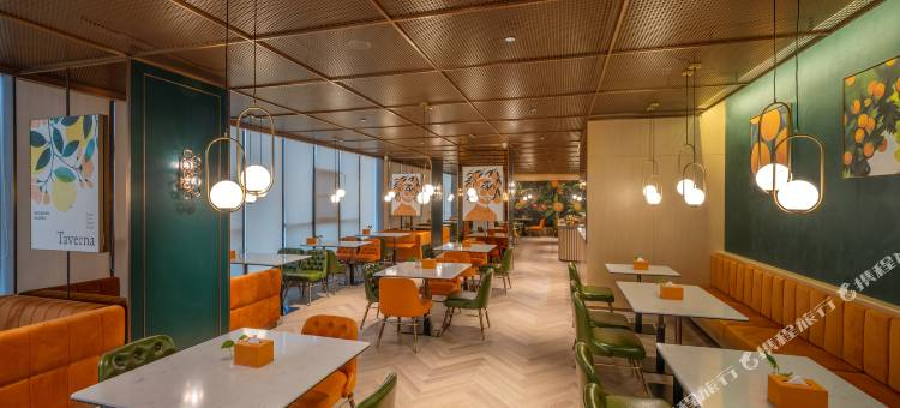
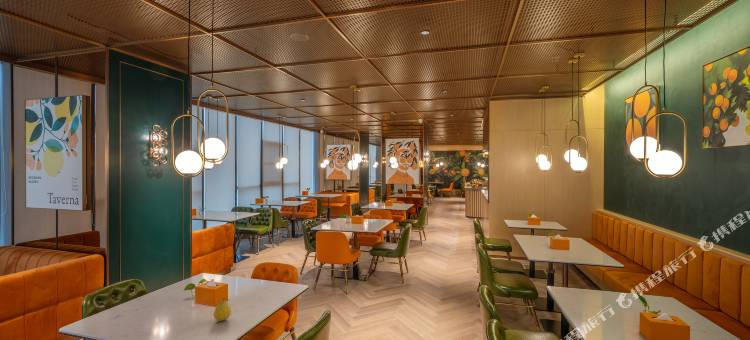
+ fruit [213,298,232,322]
